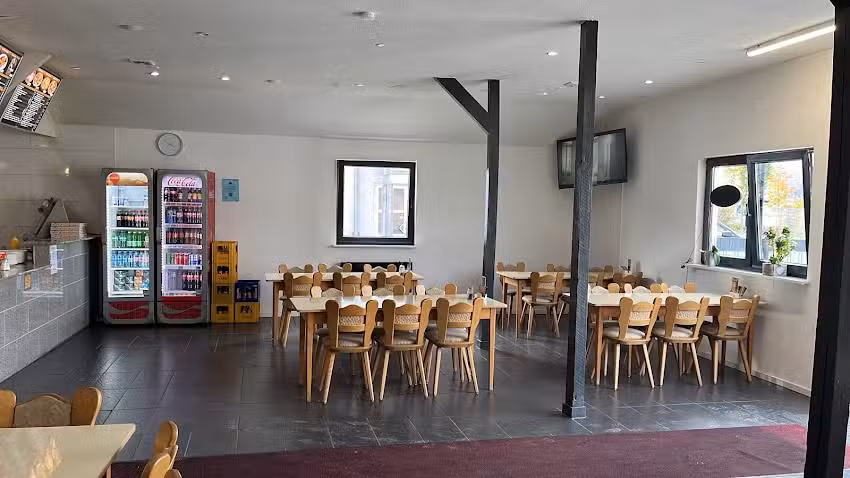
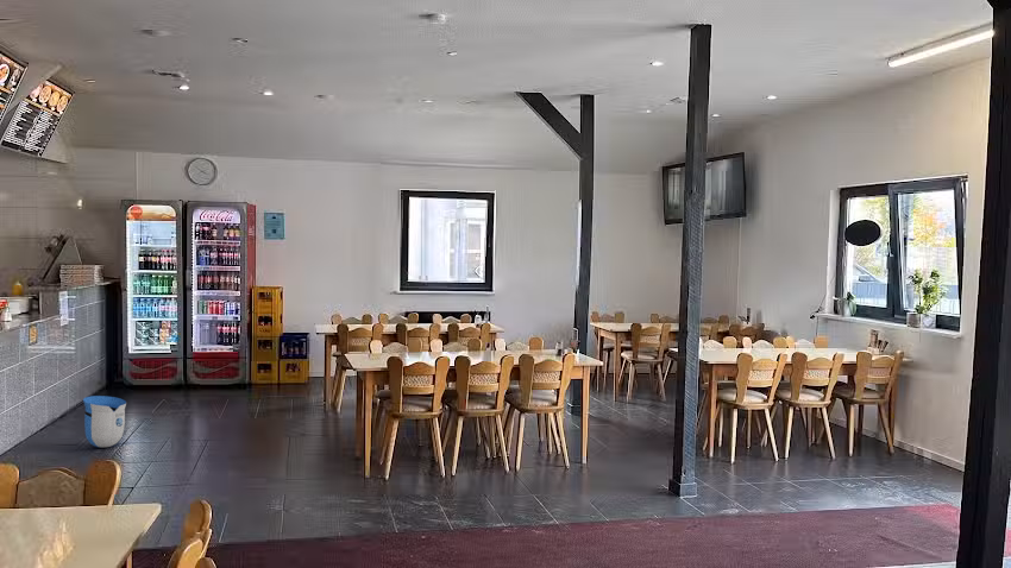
+ sun visor [82,395,127,448]
